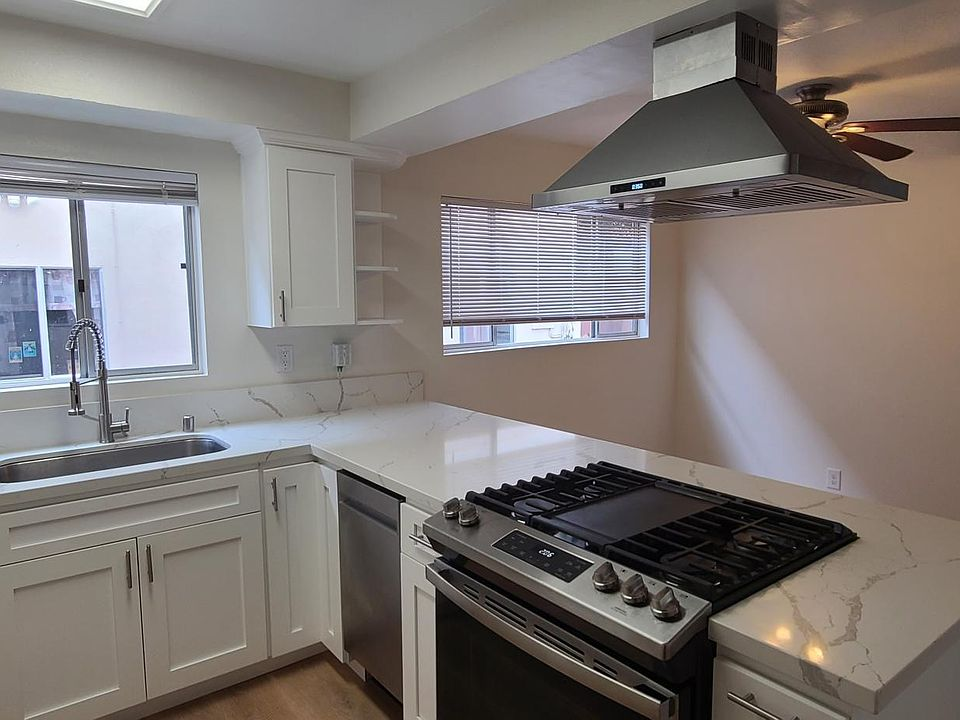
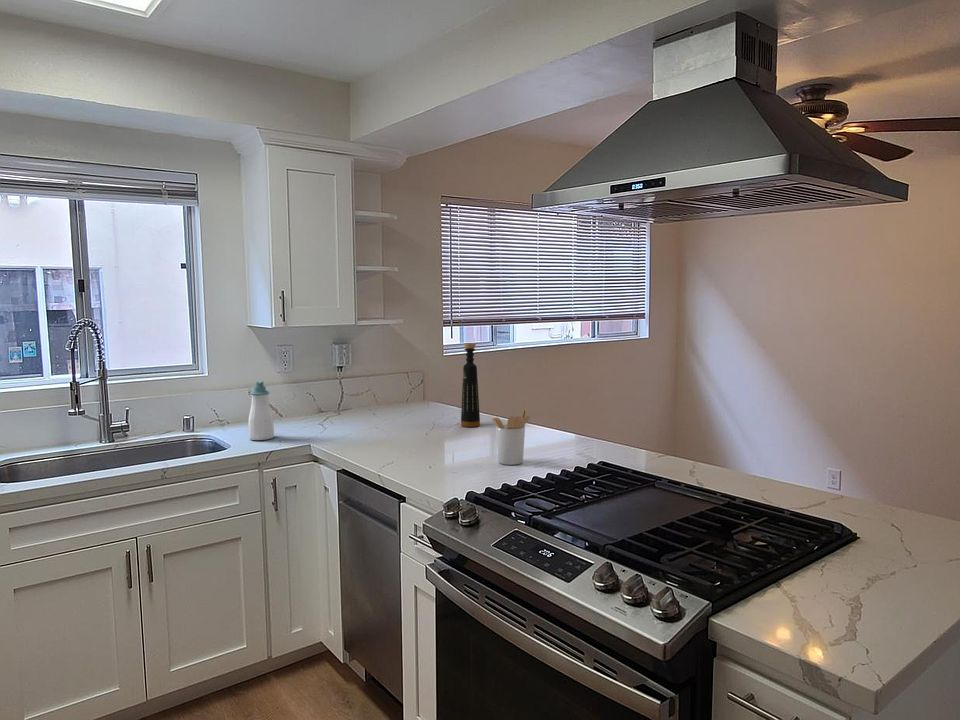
+ soap bottle [247,380,275,441]
+ bottle [460,342,481,428]
+ utensil holder [491,407,531,466]
